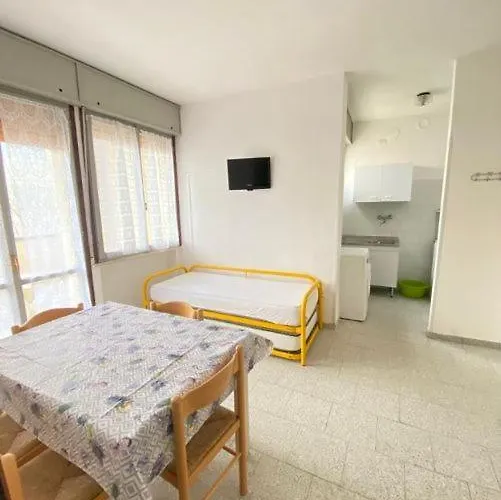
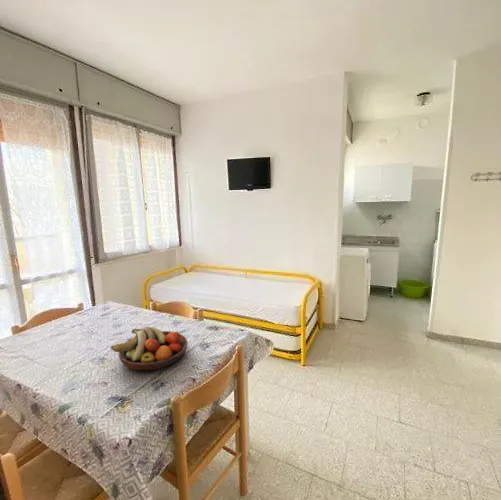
+ fruit bowl [110,326,189,371]
